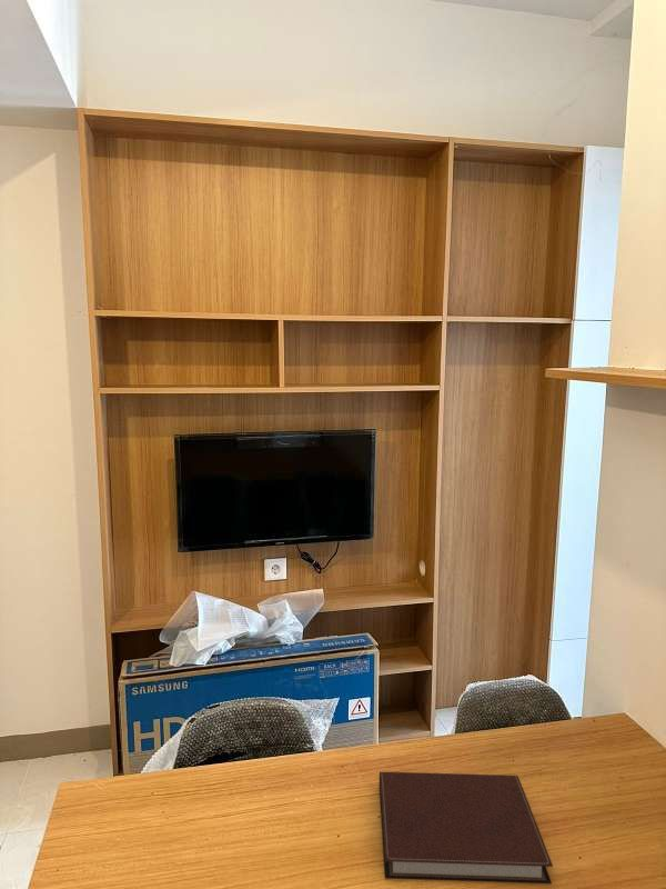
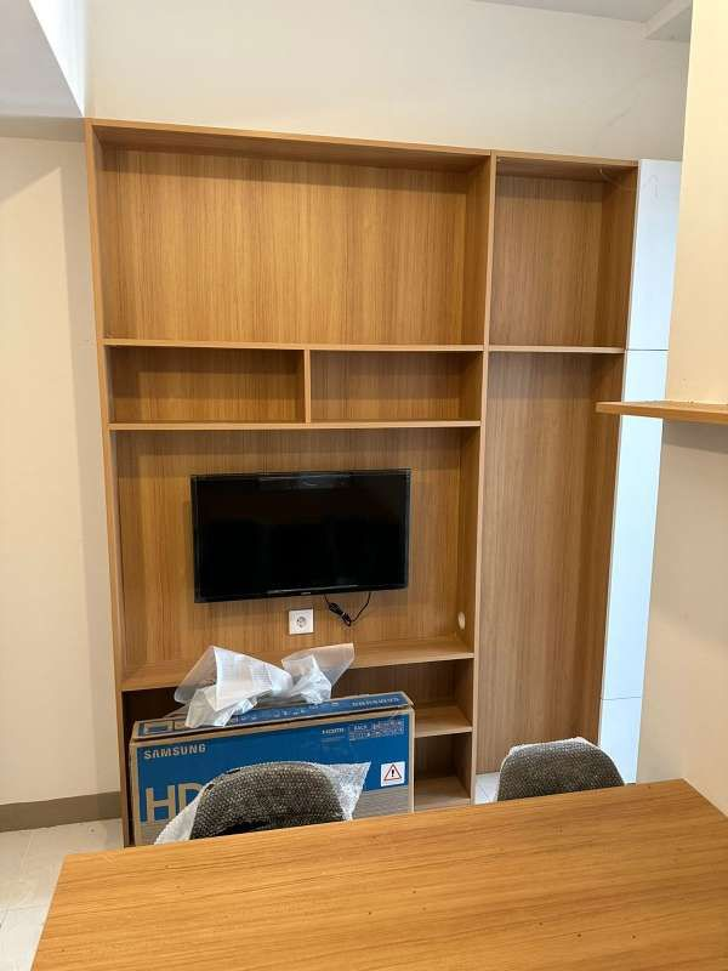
- notebook [379,770,554,885]
